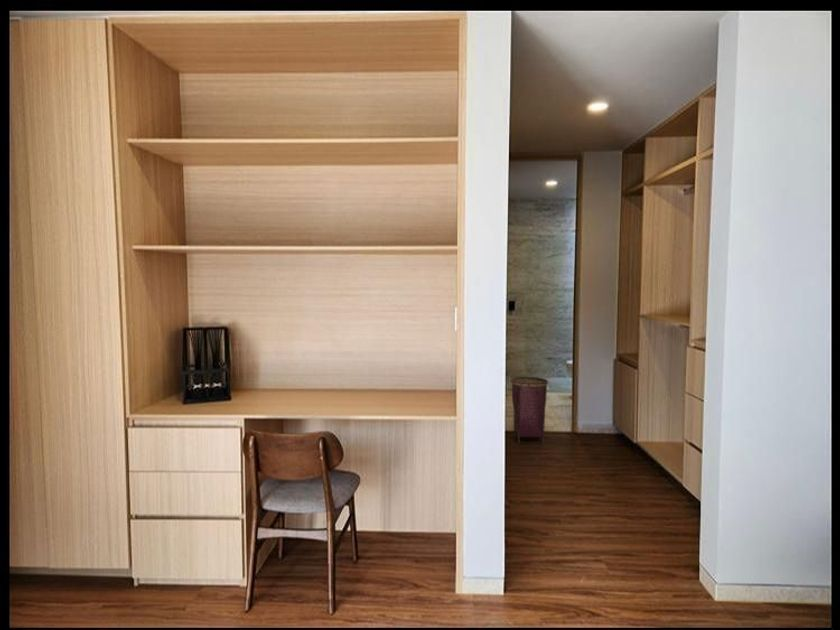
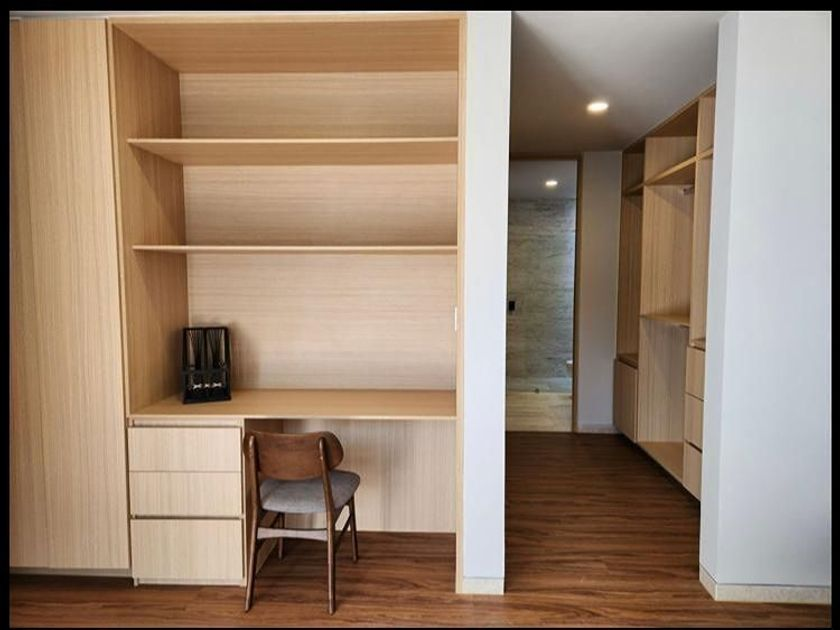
- woven basket [510,376,549,445]
